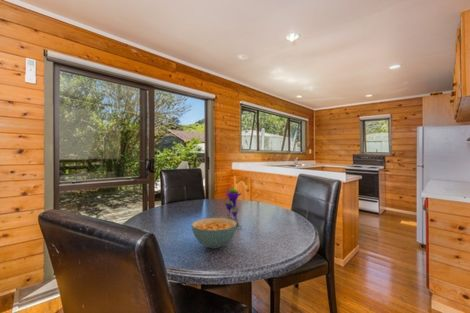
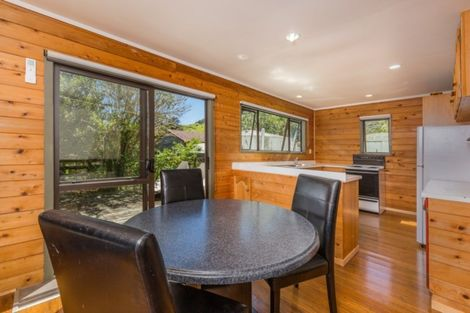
- cereal bowl [190,217,238,249]
- flower [224,183,244,229]
